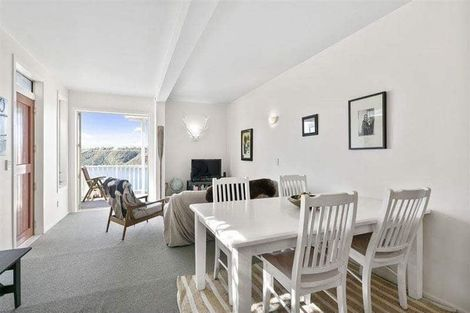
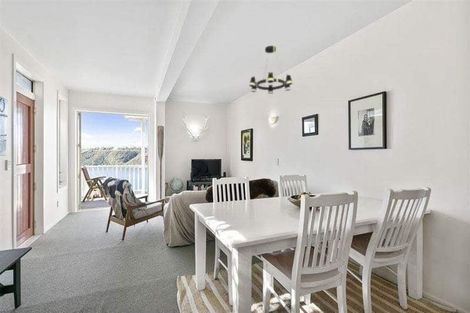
+ chandelier [248,45,294,95]
